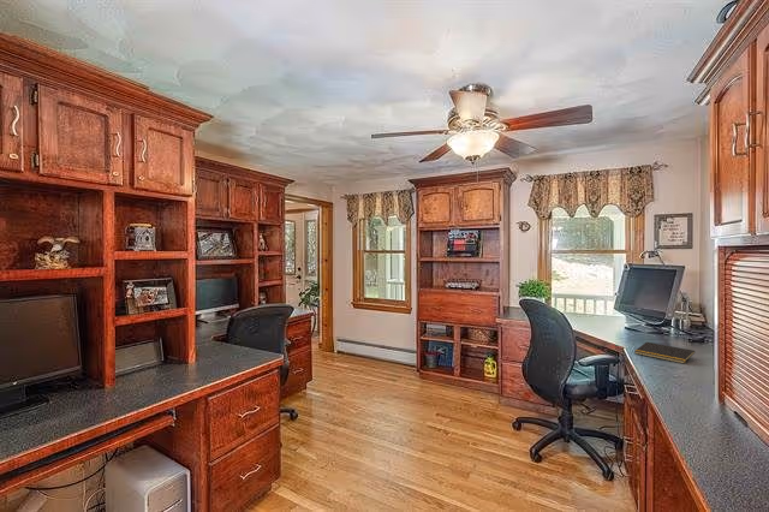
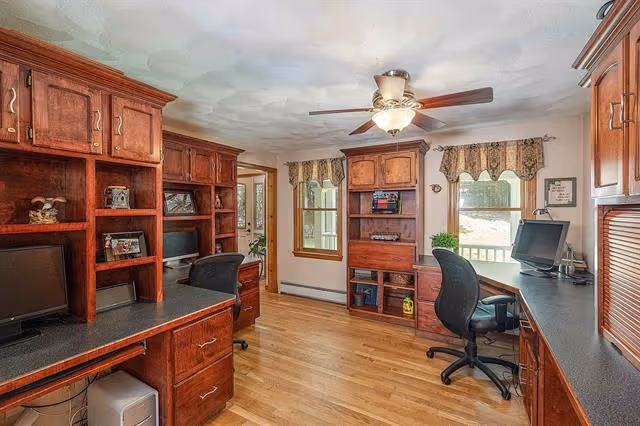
- notepad [633,341,696,364]
